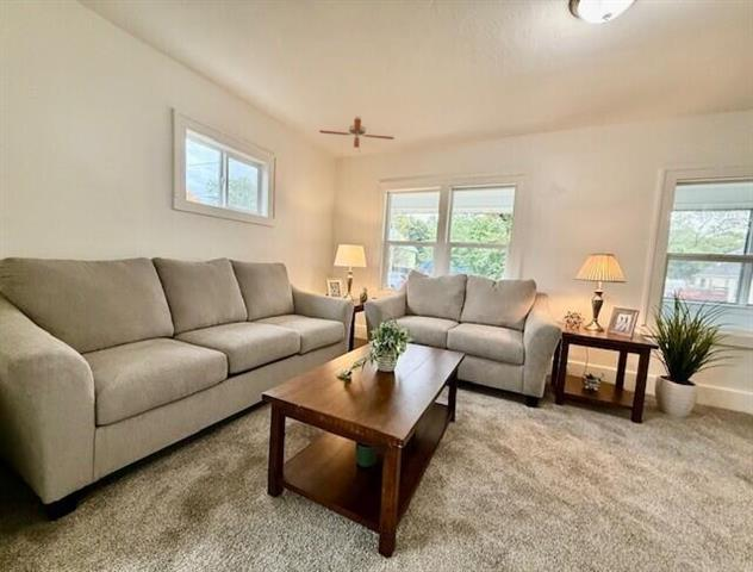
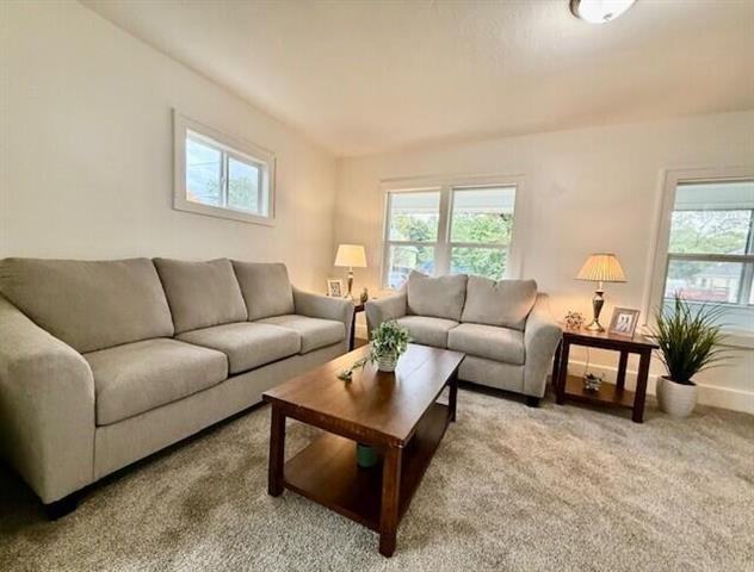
- ceiling fan [318,116,396,153]
